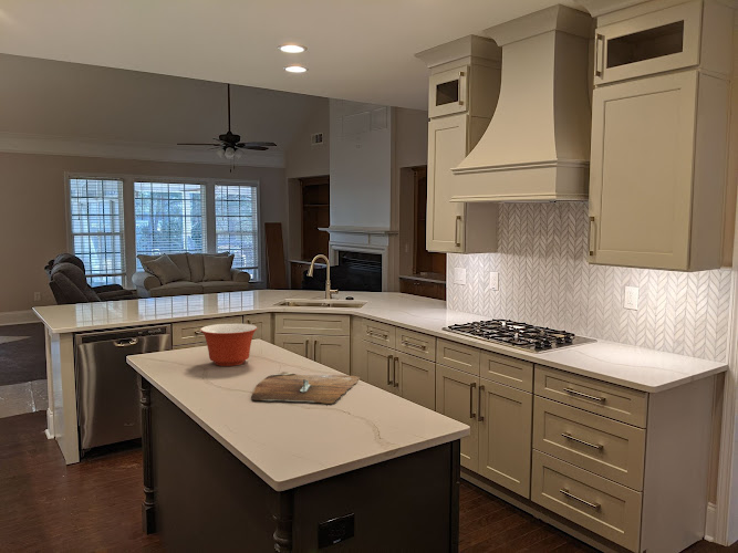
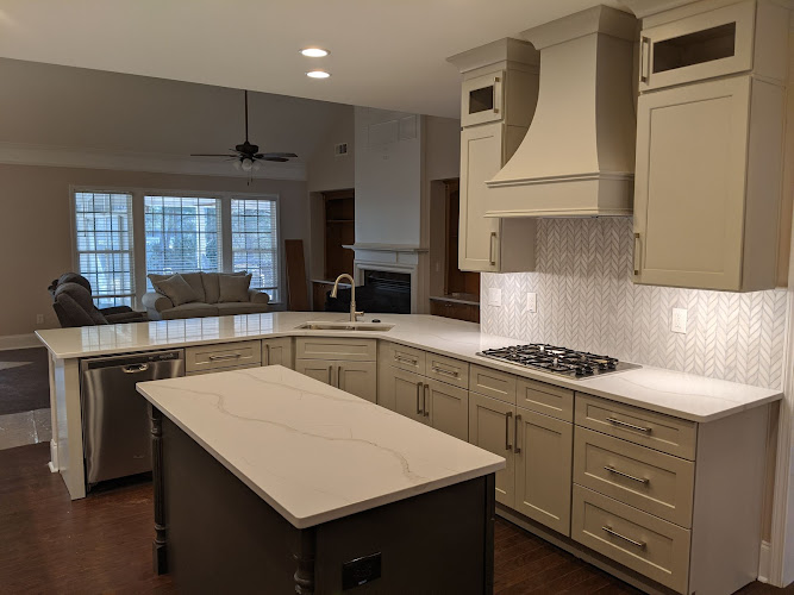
- cutting board [250,371,361,405]
- mixing bowl [199,323,259,367]
